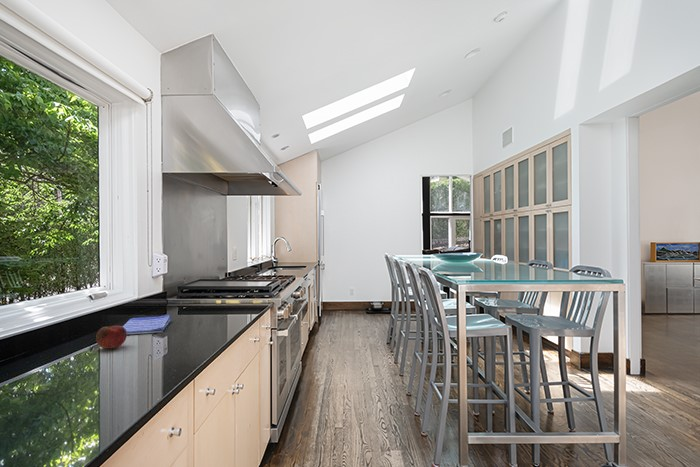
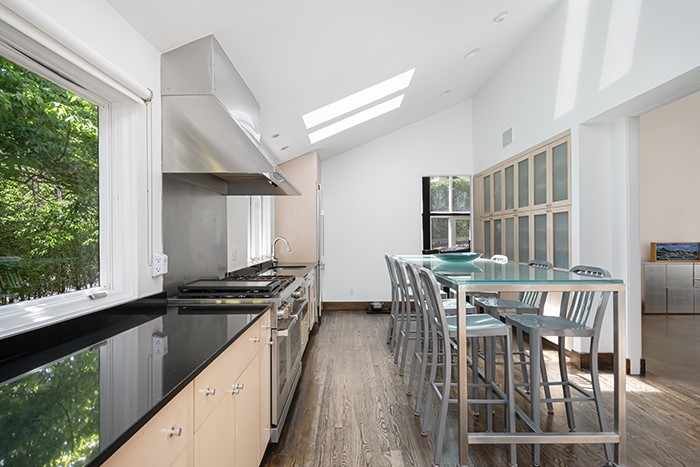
- fruit [95,323,128,349]
- dish towel [122,314,172,336]
